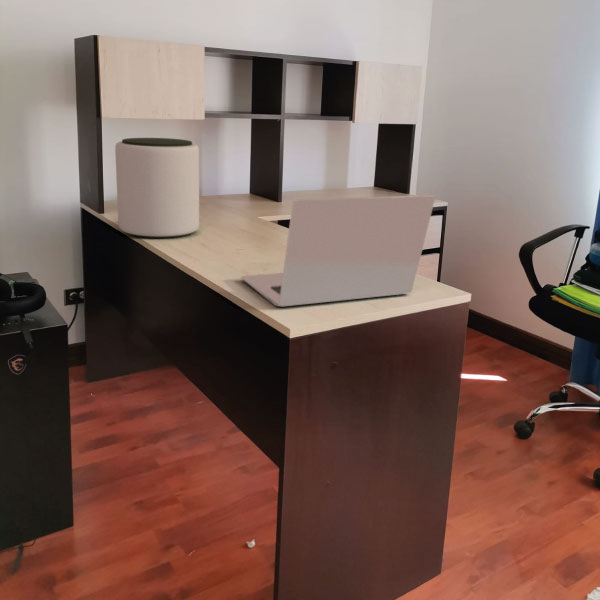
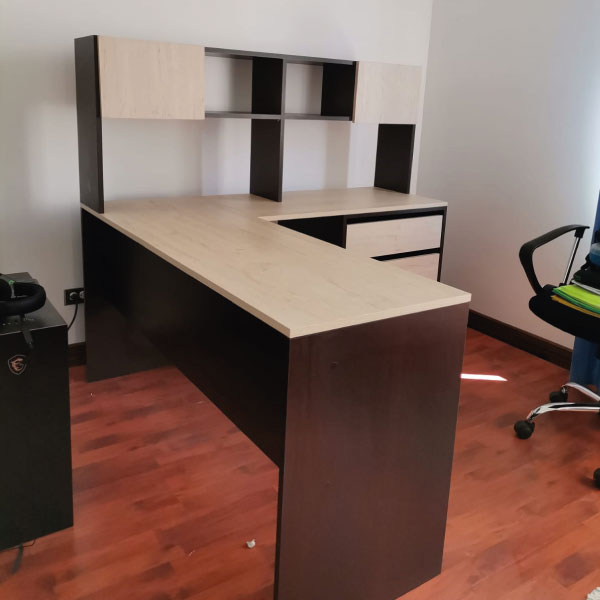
- plant pot [114,137,200,239]
- laptop [240,194,436,308]
